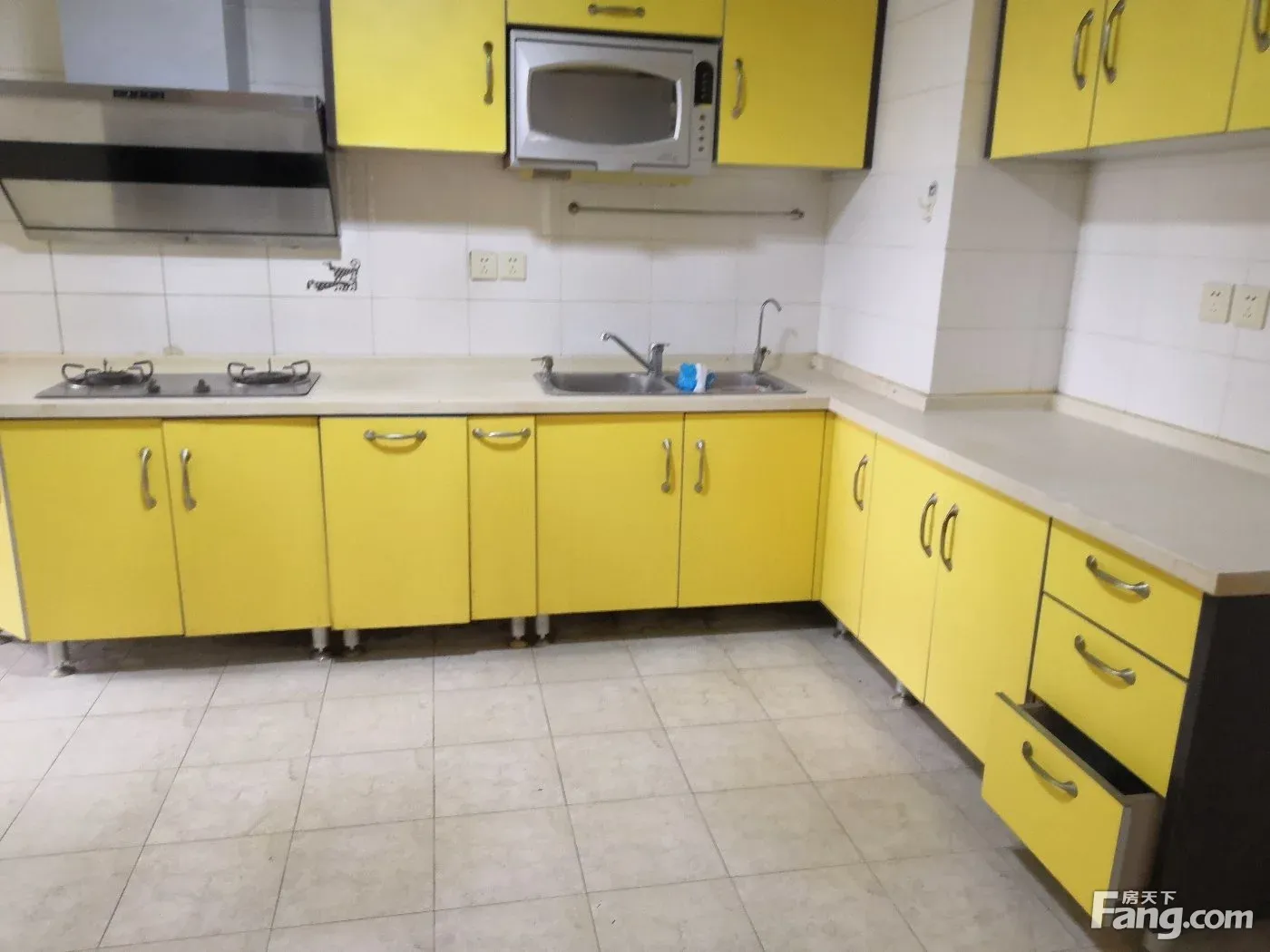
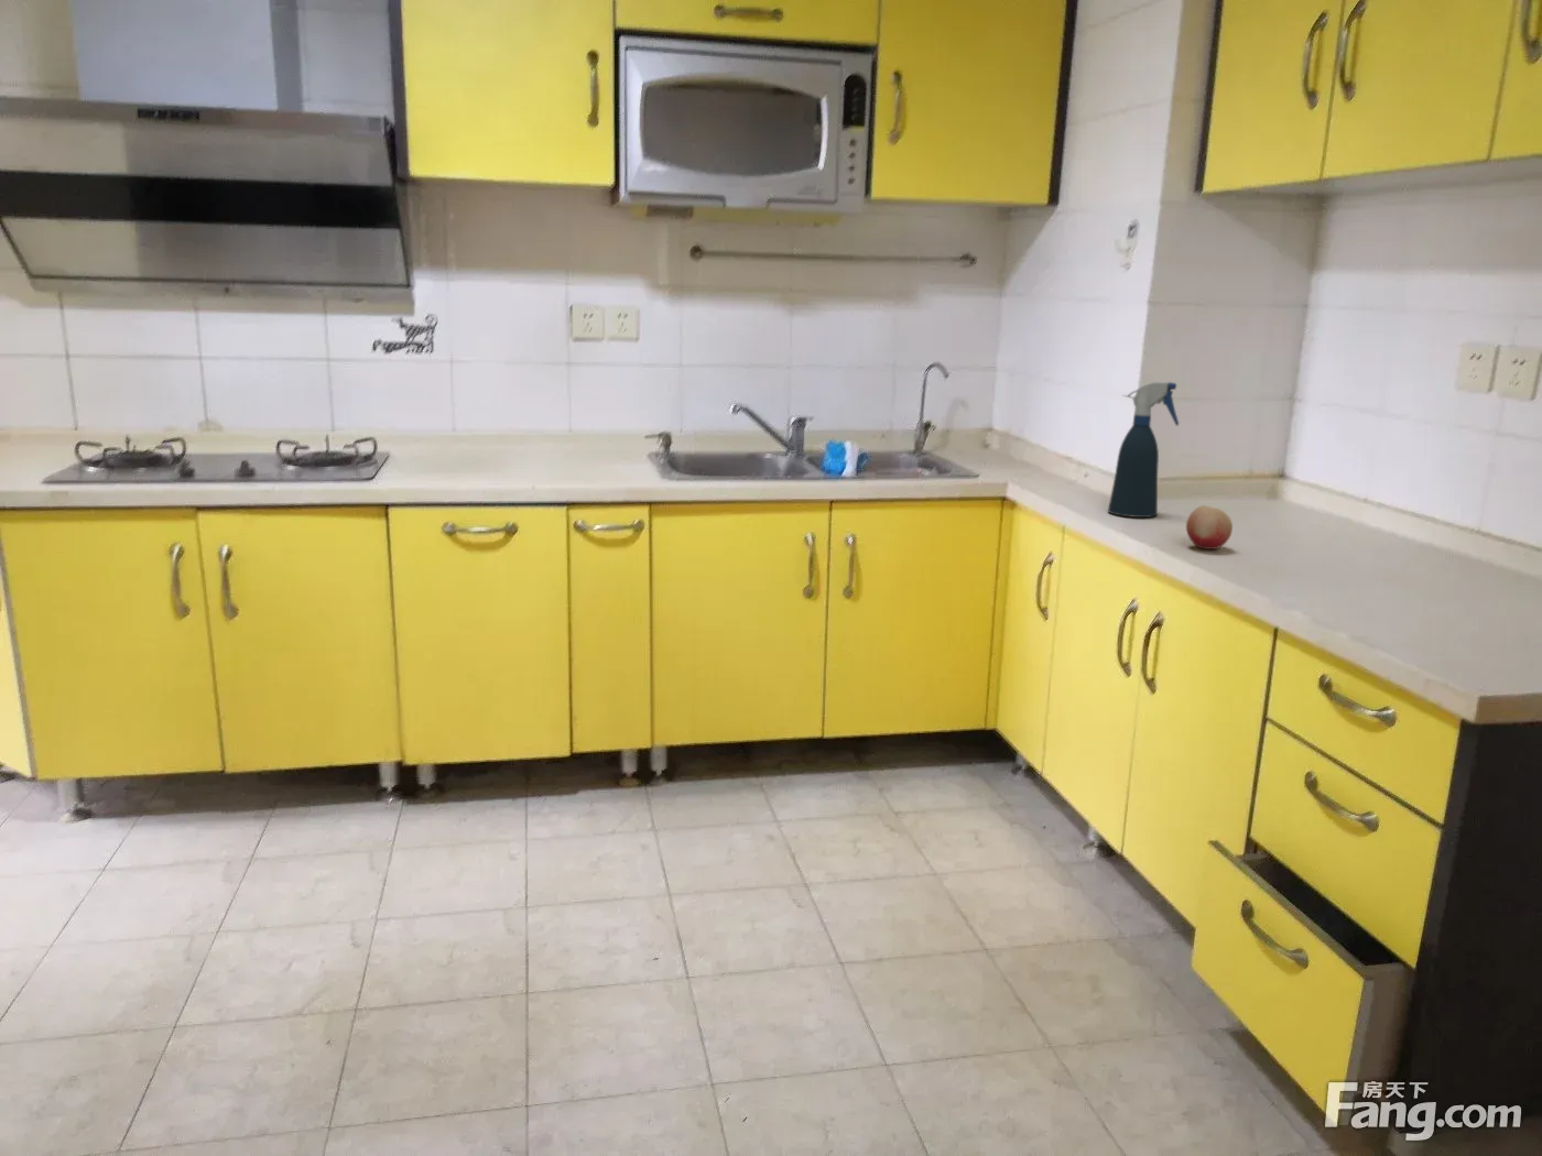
+ fruit [1185,504,1234,550]
+ spray bottle [1107,381,1180,518]
